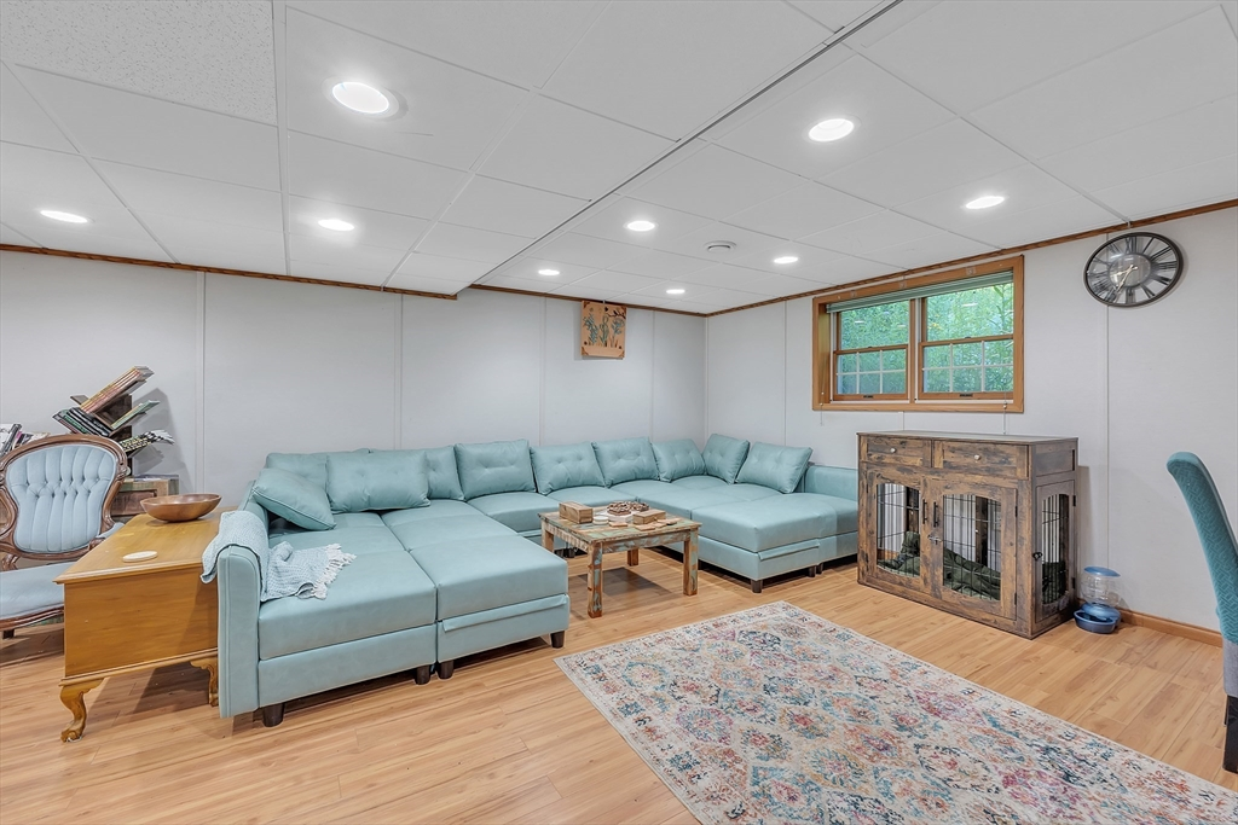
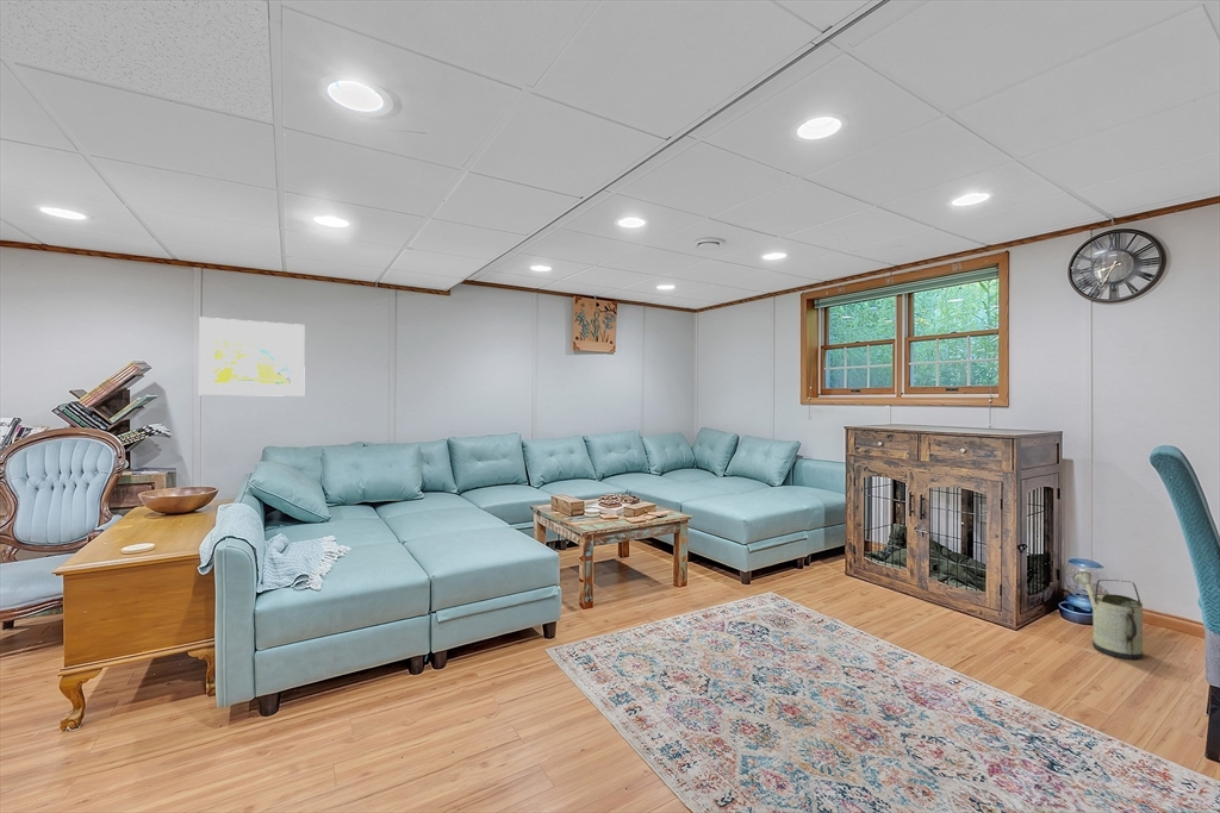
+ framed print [198,317,306,398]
+ watering can [1071,570,1144,661]
